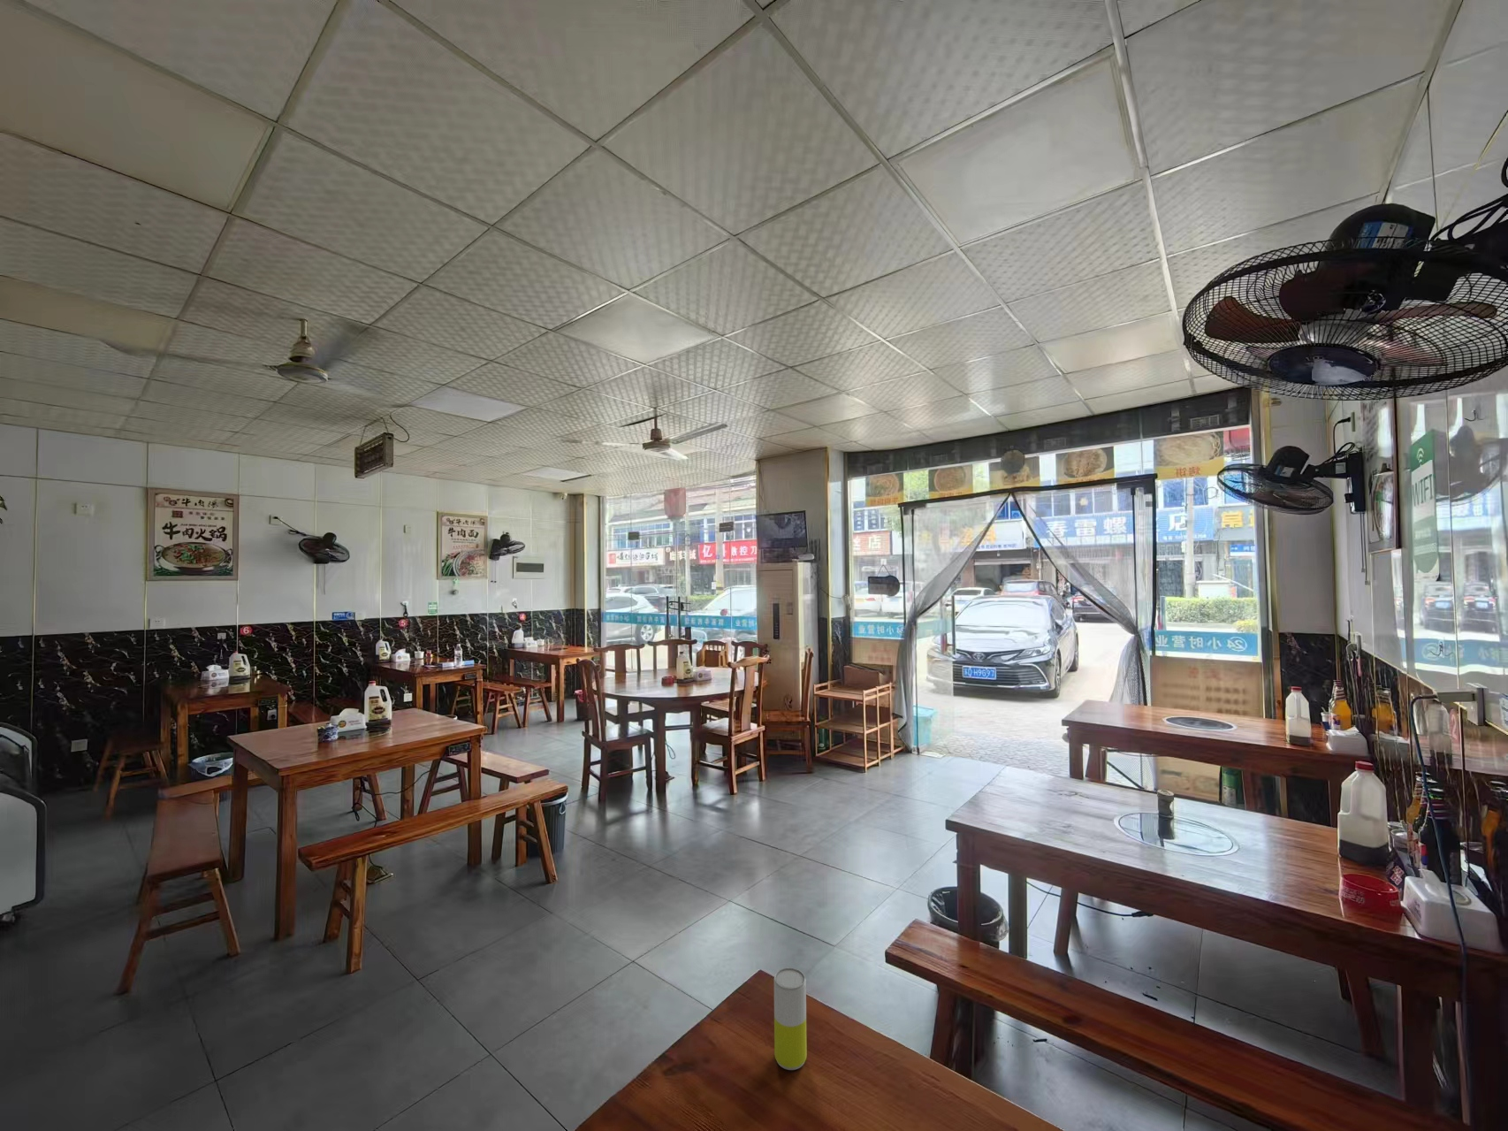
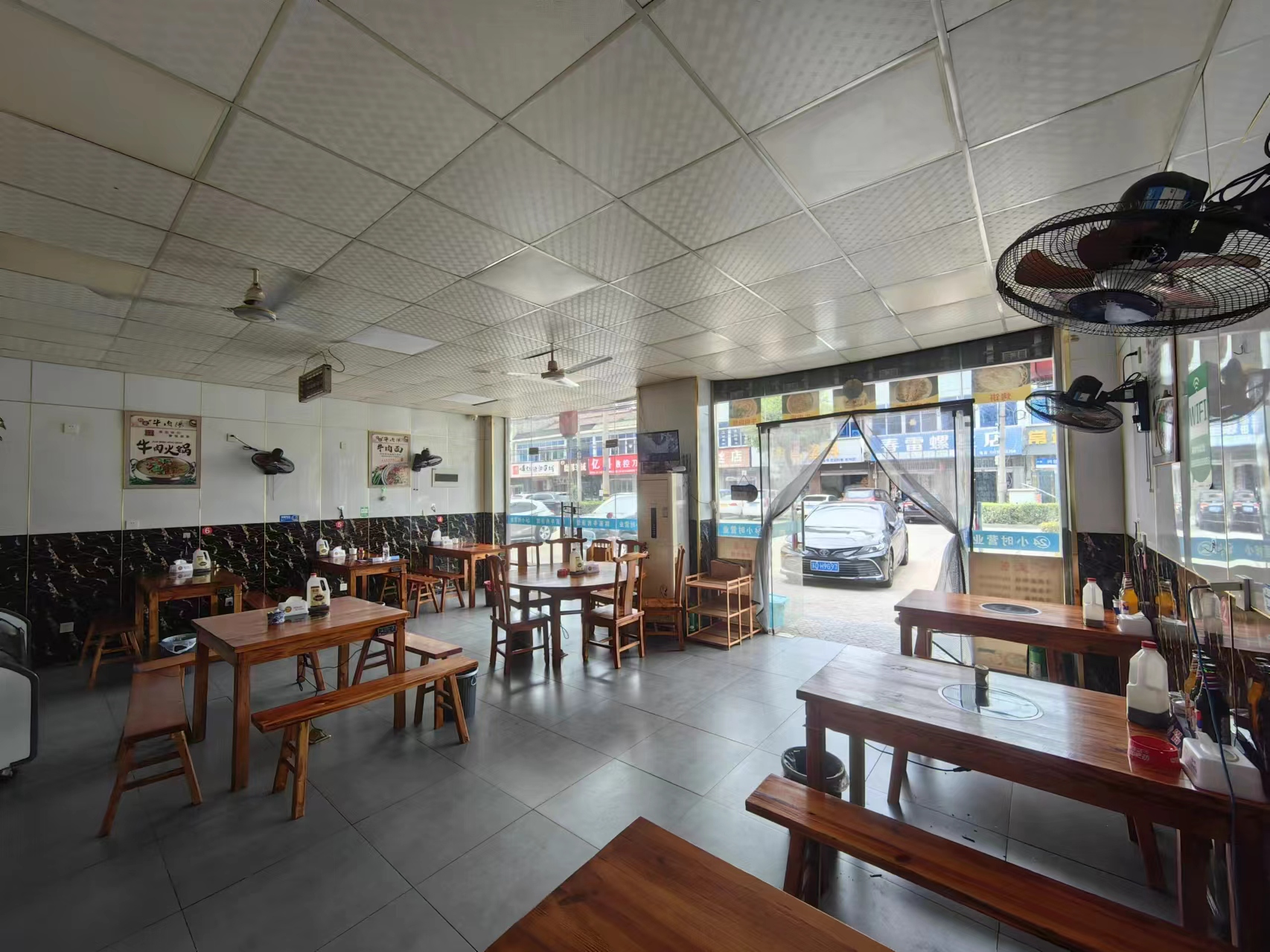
- beverage can [773,967,807,1070]
